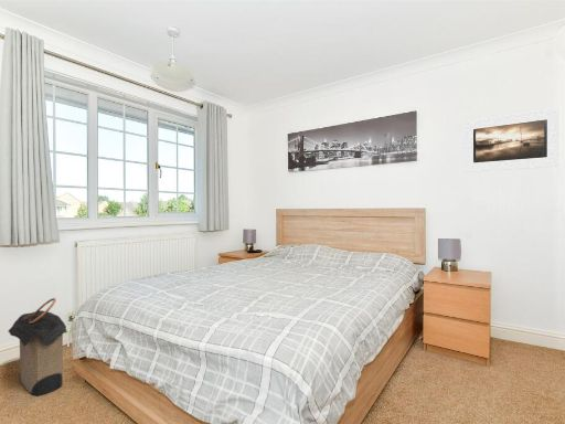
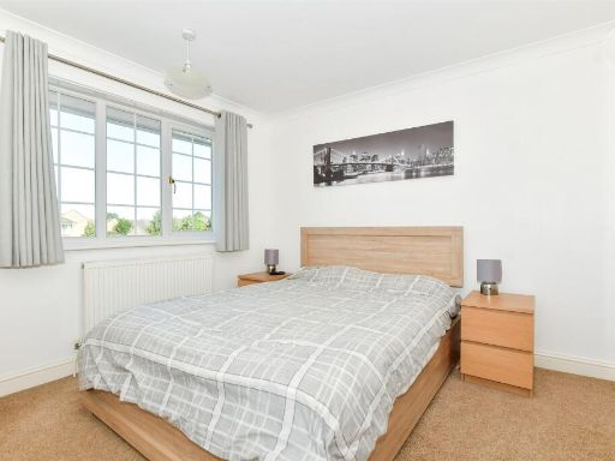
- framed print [462,107,561,173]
- laundry hamper [7,297,70,396]
